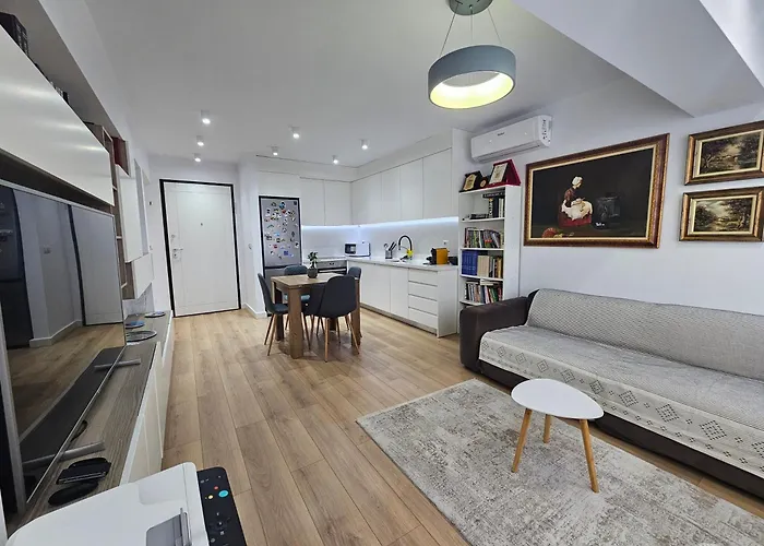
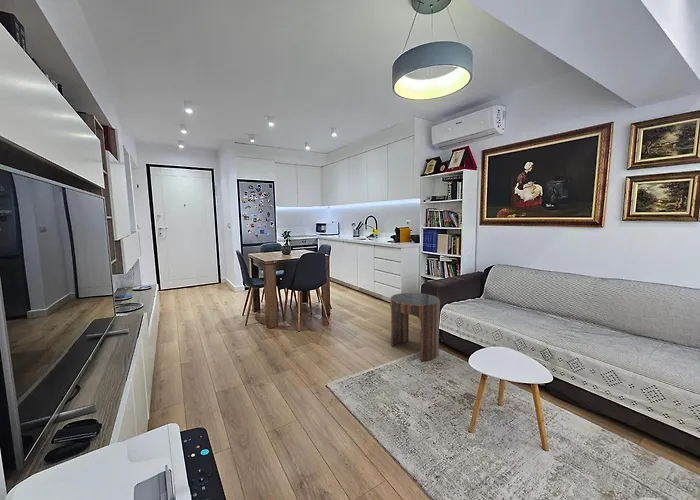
+ side table [389,292,441,362]
